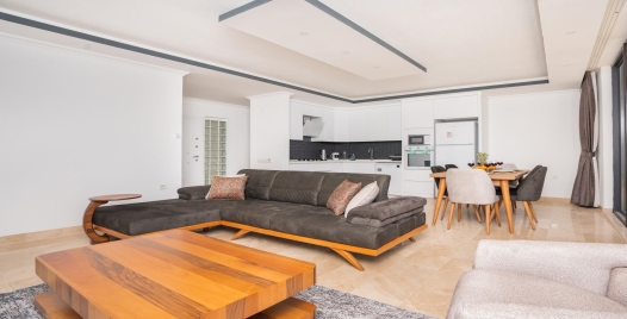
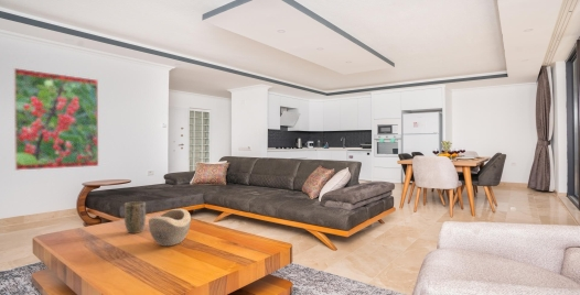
+ decorative bowl [148,208,192,247]
+ plant pot [122,200,147,234]
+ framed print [13,67,99,172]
